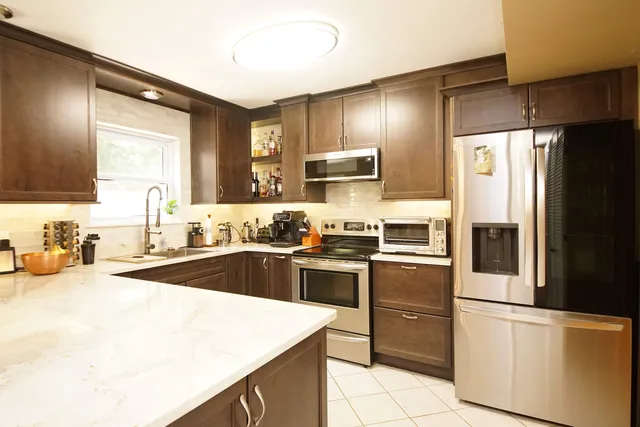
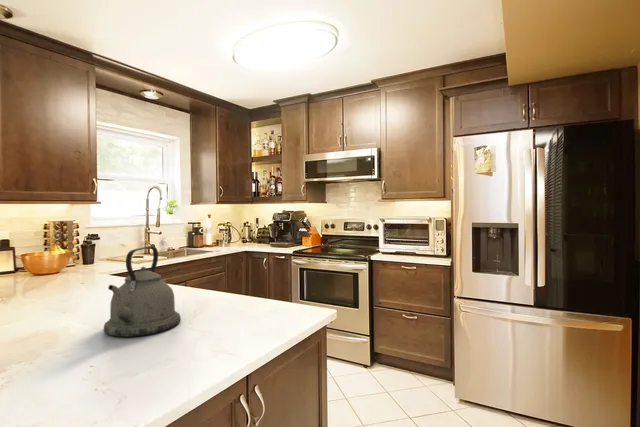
+ kettle [103,246,182,338]
